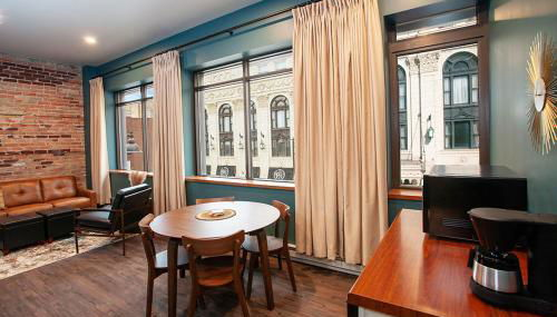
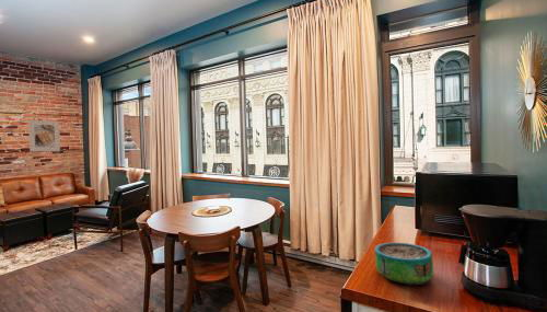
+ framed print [27,119,61,152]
+ decorative bowl [374,241,434,286]
